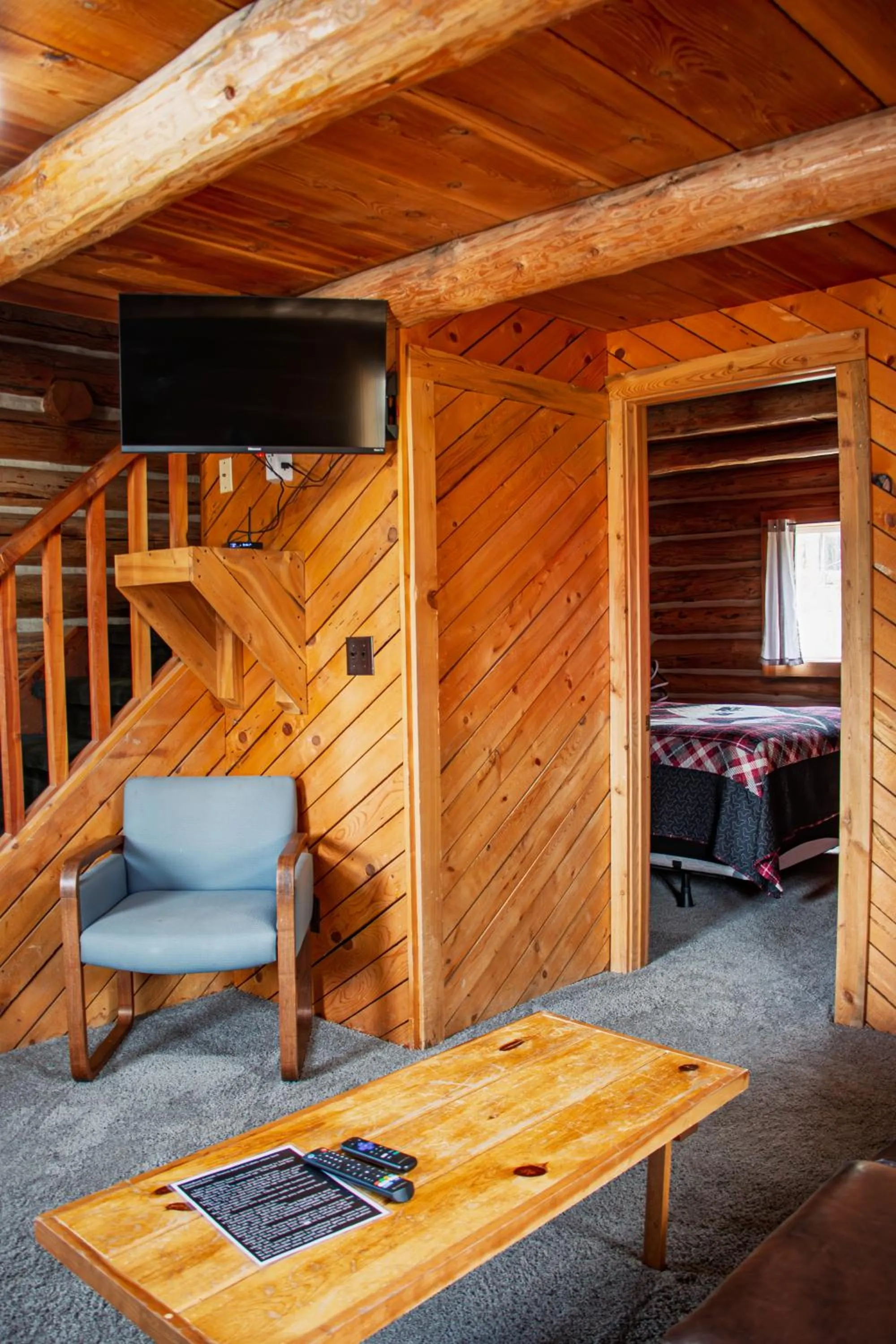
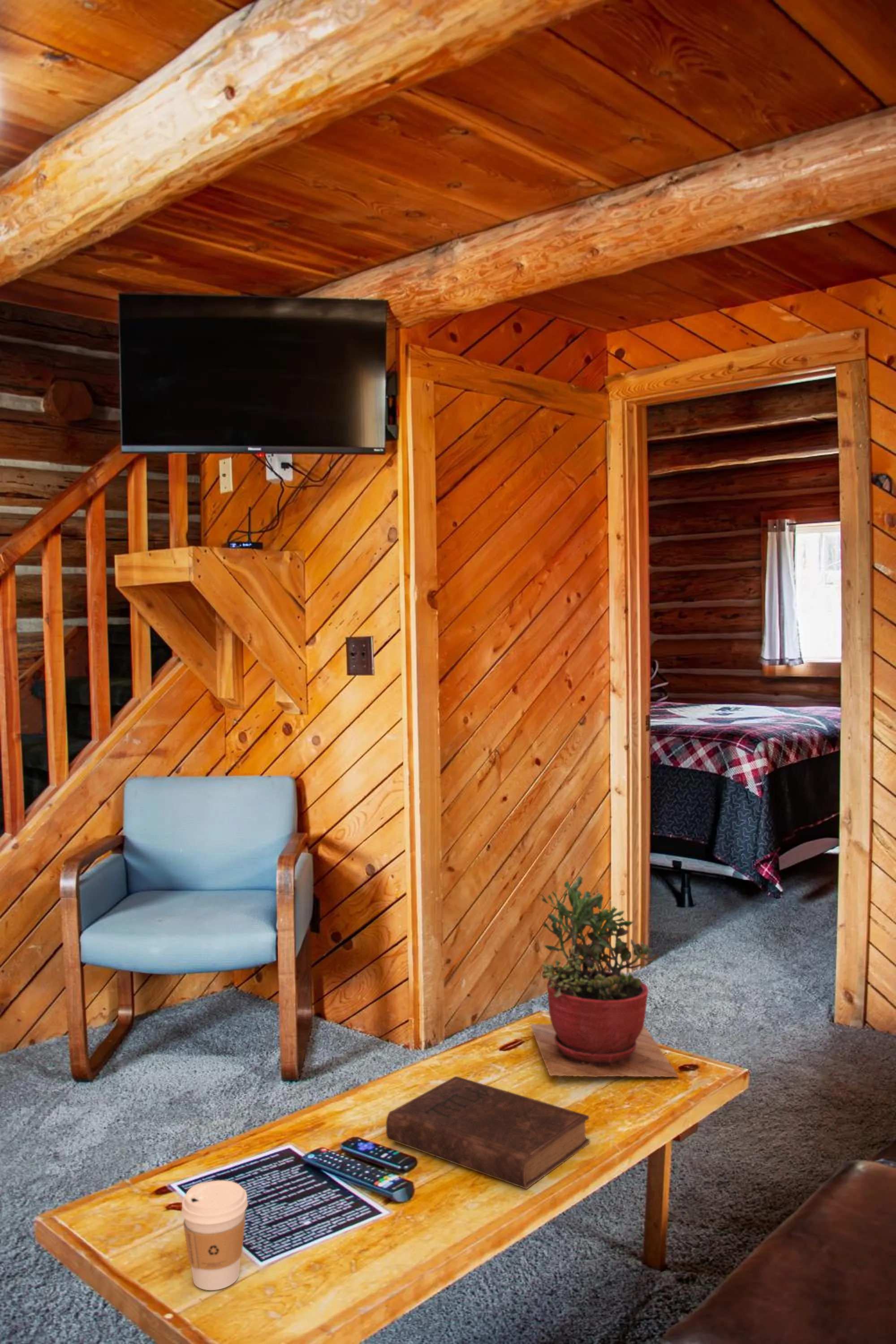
+ succulent plant [530,875,679,1077]
+ coffee cup [181,1180,248,1291]
+ book [386,1076,590,1189]
